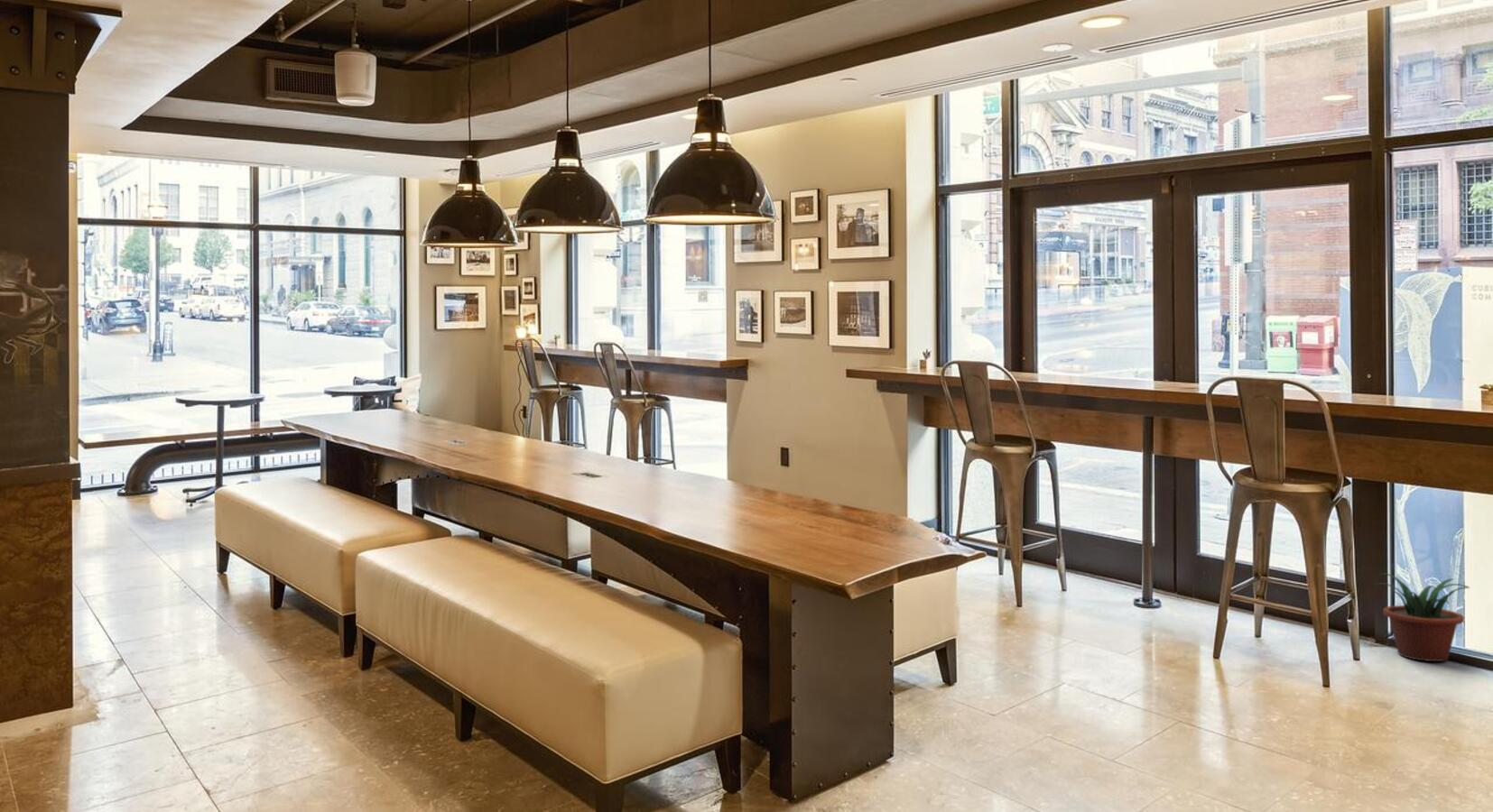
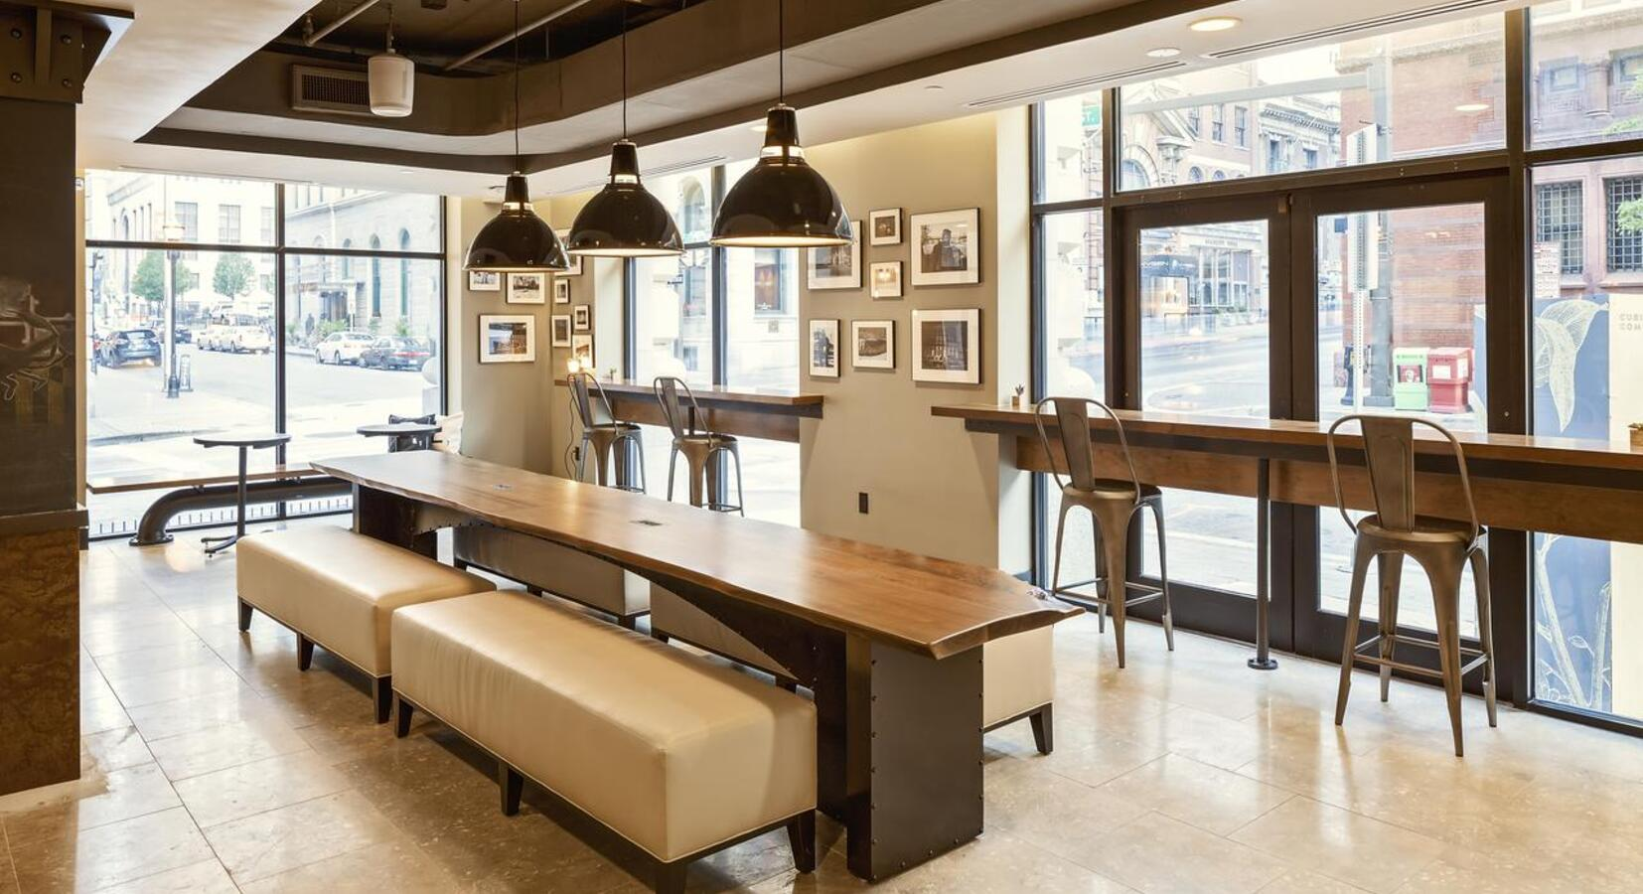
- potted plant [1372,573,1471,662]
